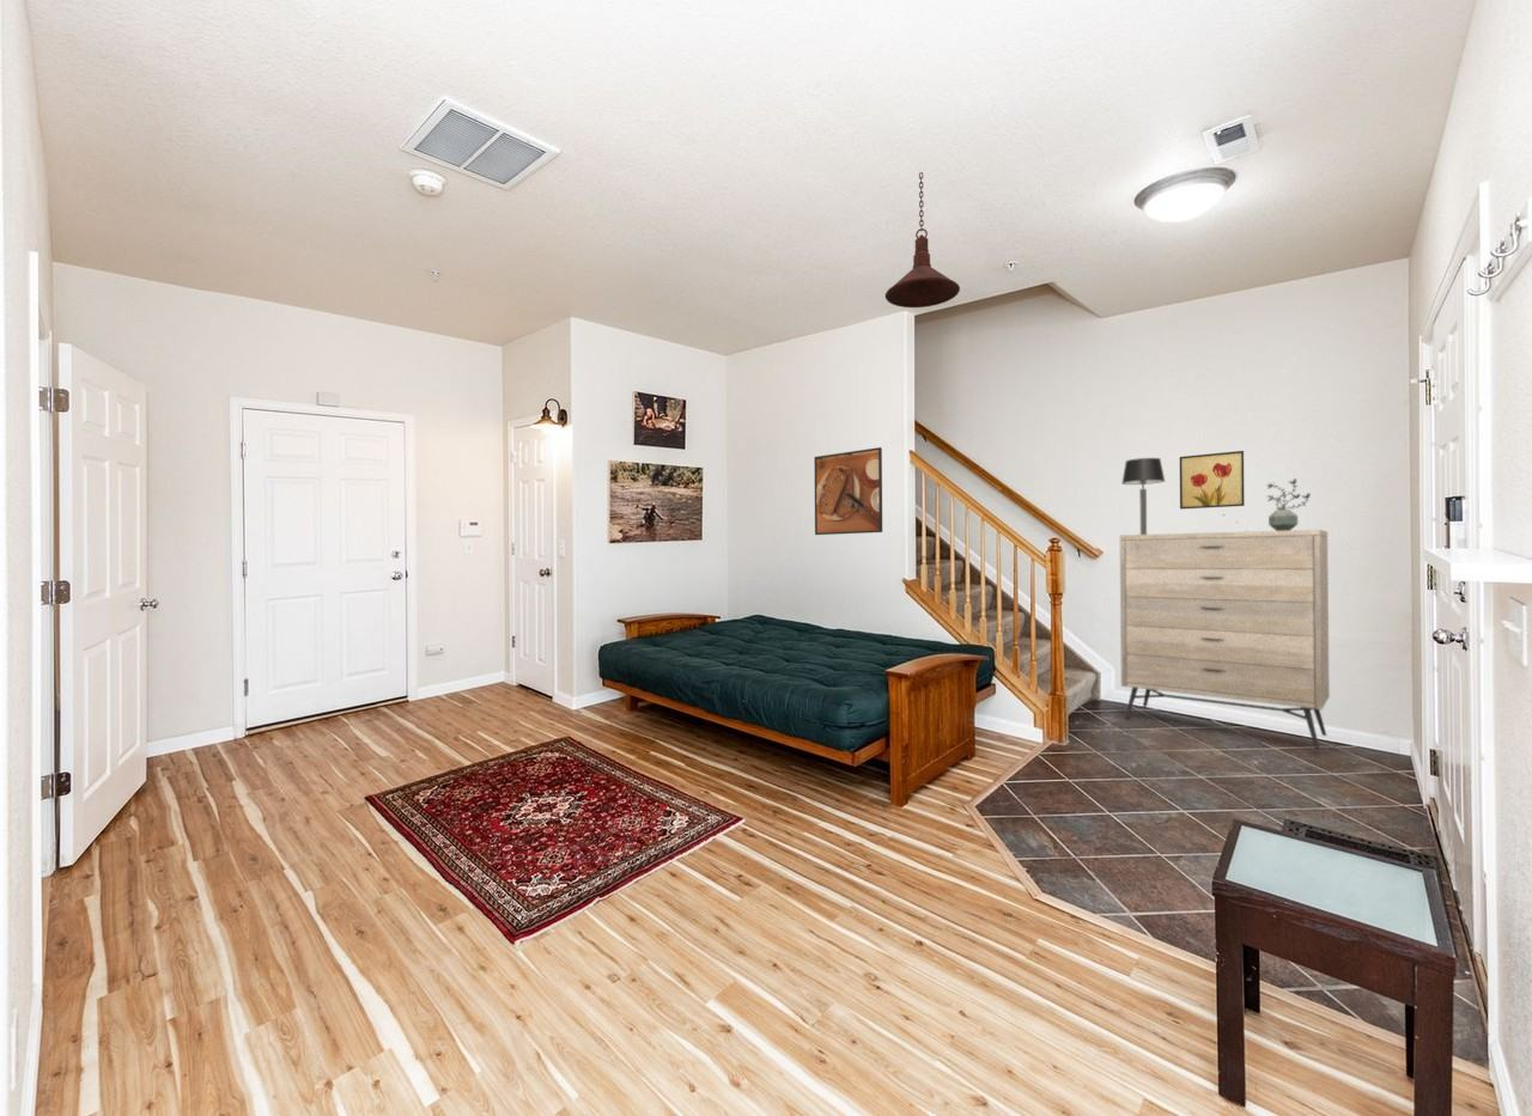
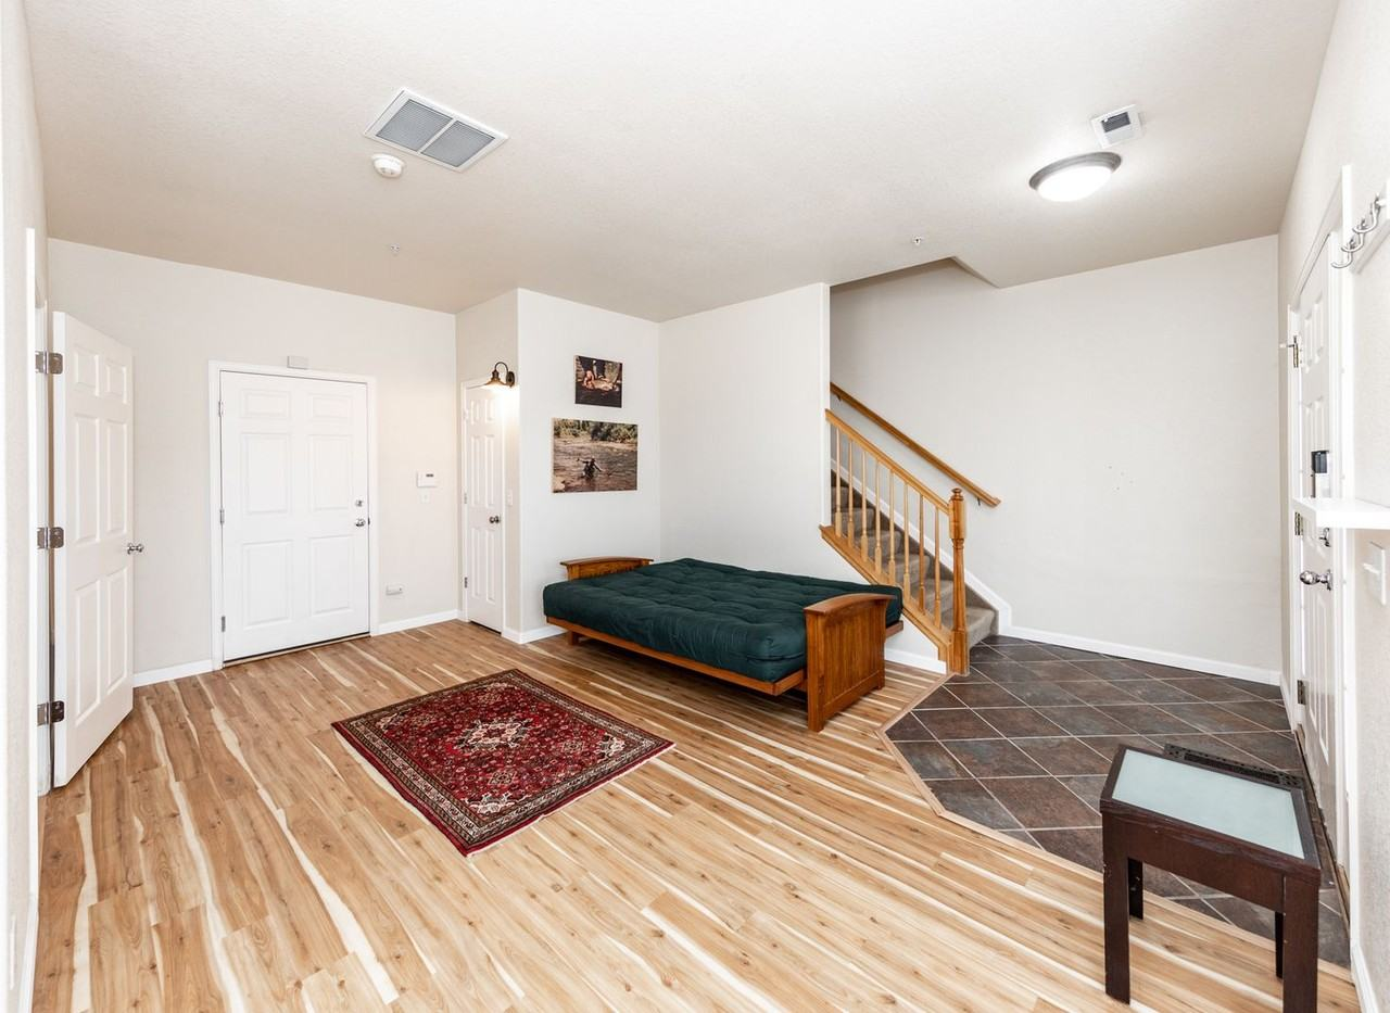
- potted plant [1265,477,1312,531]
- pendant light [884,171,961,309]
- dresser [1119,529,1331,751]
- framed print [813,446,883,536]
- wall art [1179,450,1246,511]
- table lamp [1120,457,1166,535]
